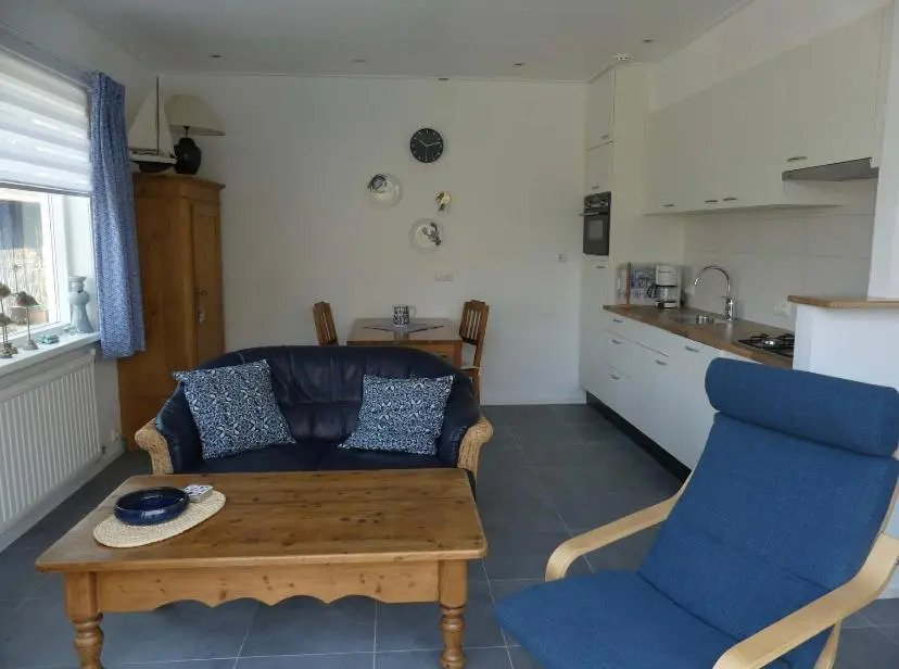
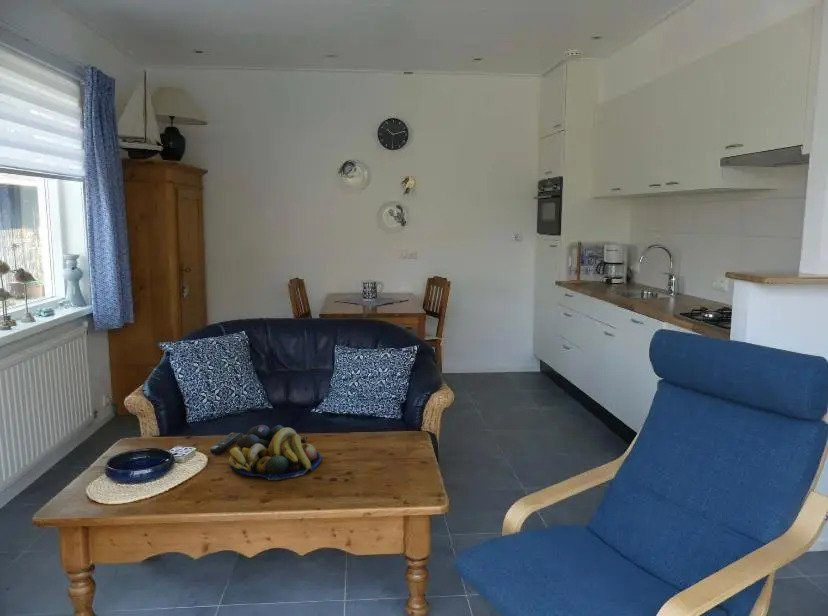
+ fruit bowl [228,424,322,481]
+ remote control [209,432,244,455]
